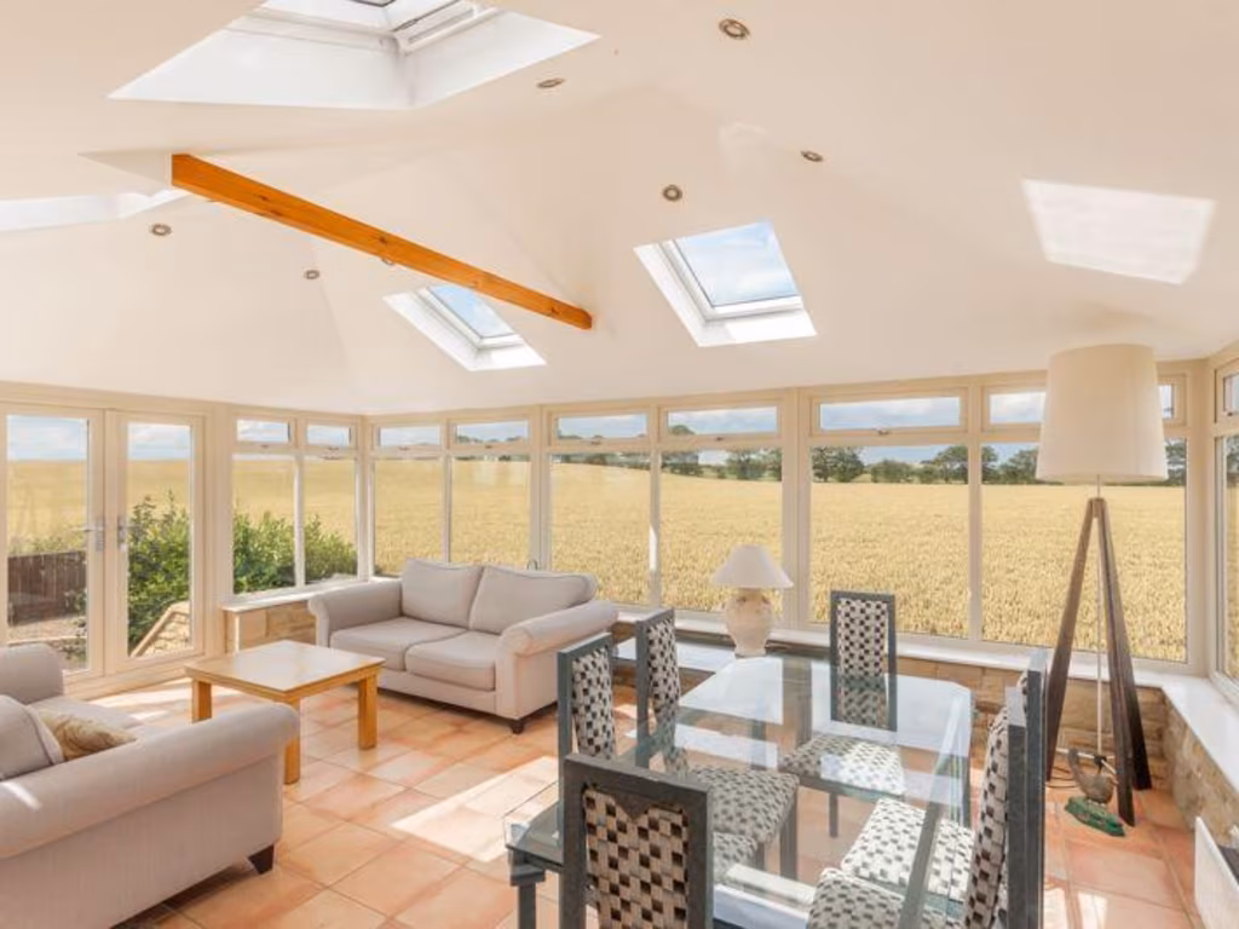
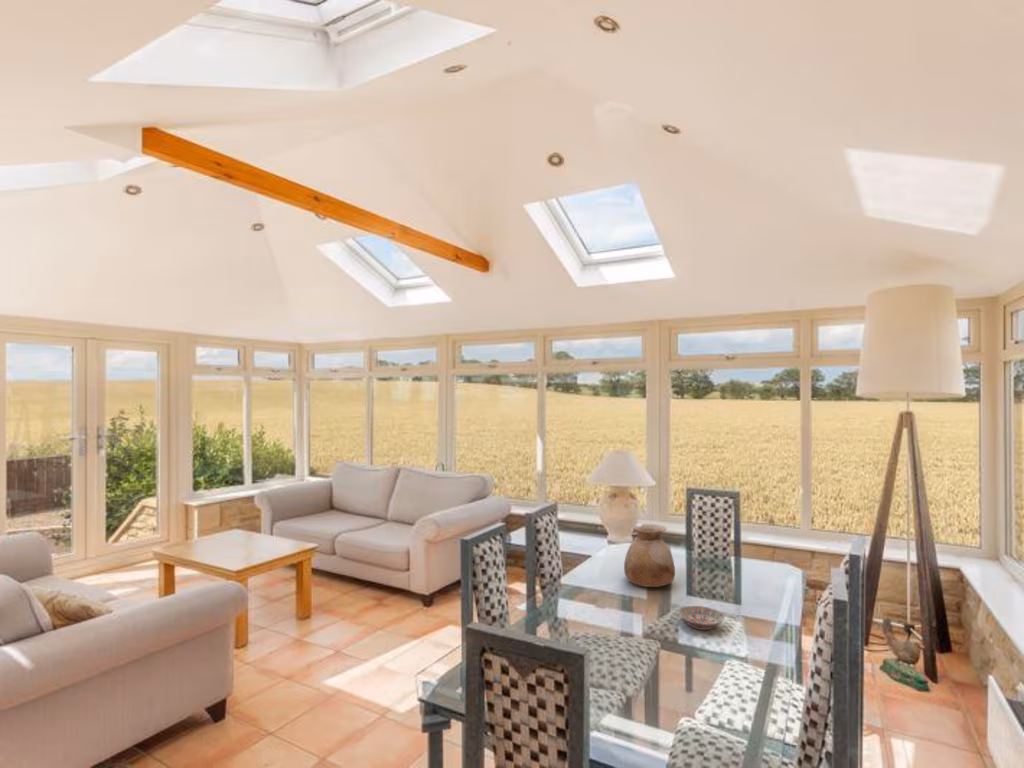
+ vase [623,523,676,588]
+ bowl [677,605,726,631]
